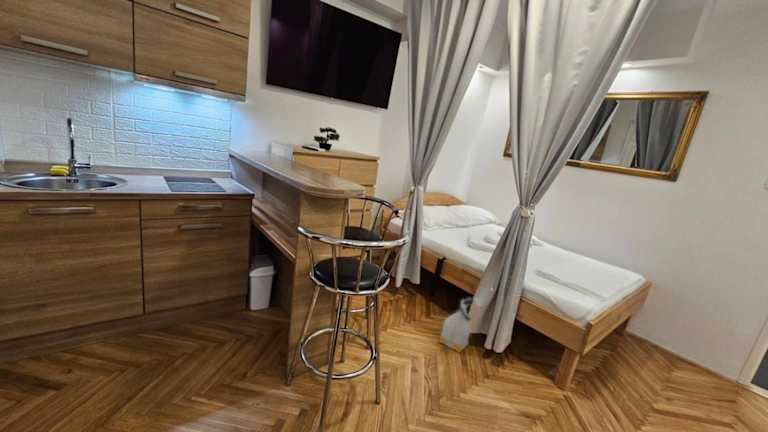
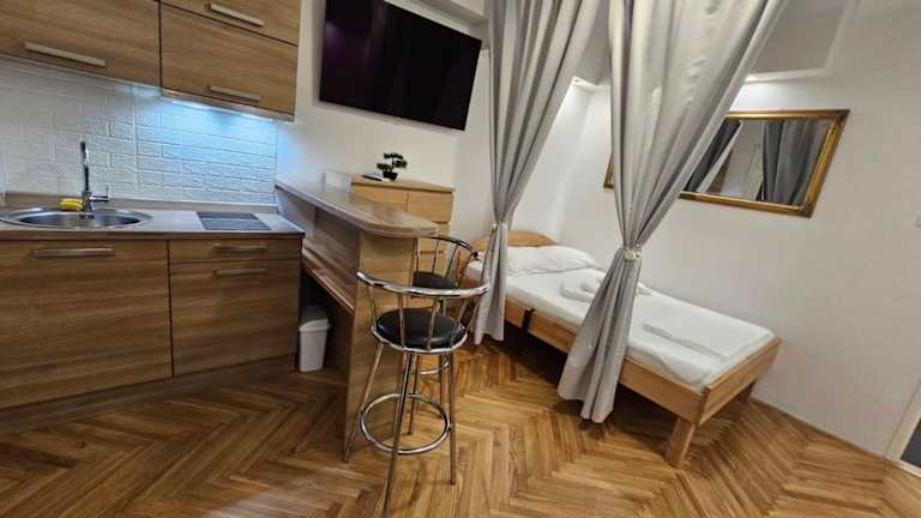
- bag [437,297,474,354]
